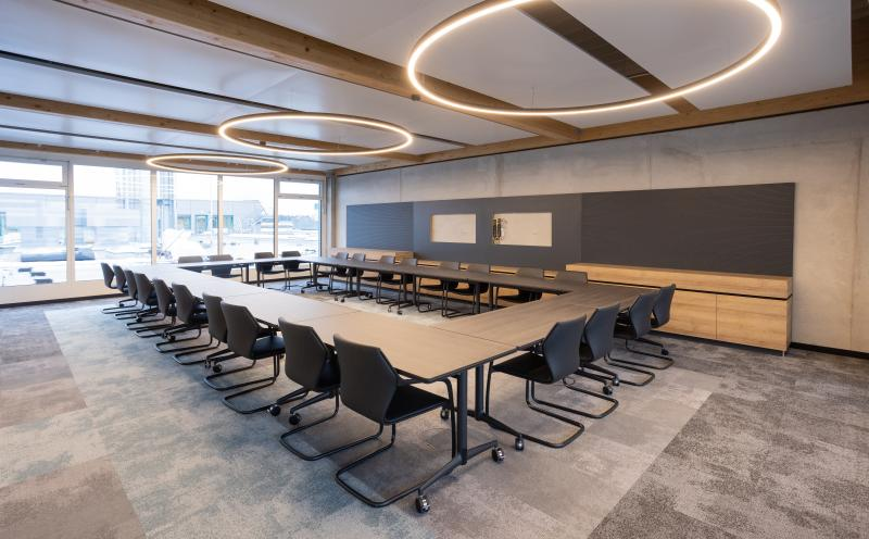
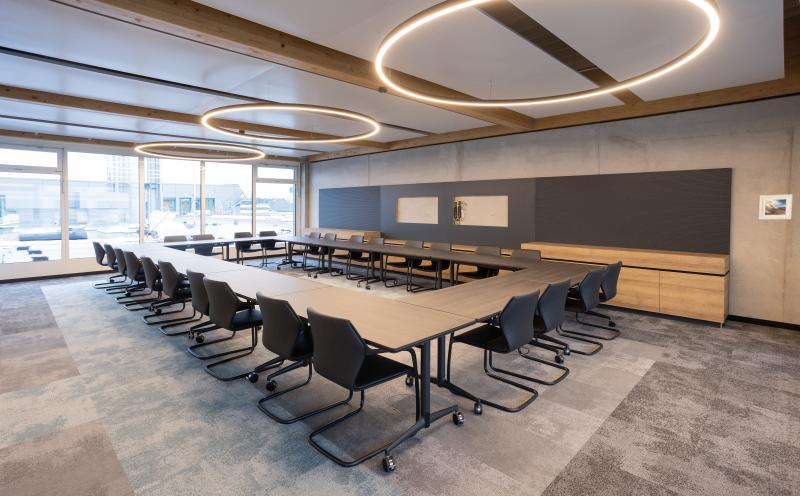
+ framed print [758,193,794,220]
